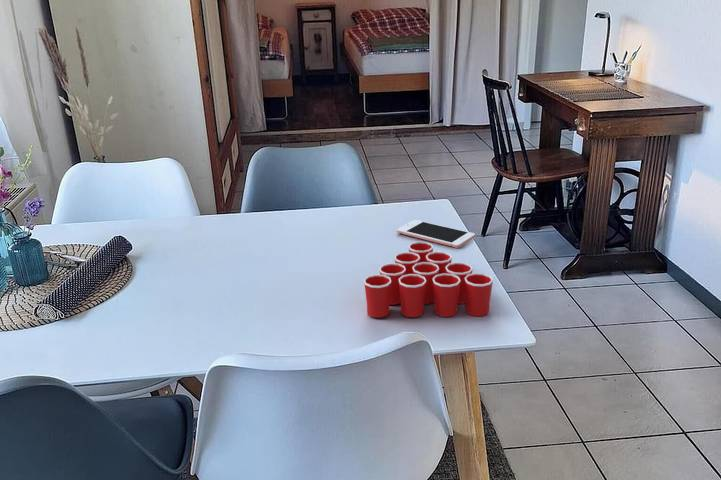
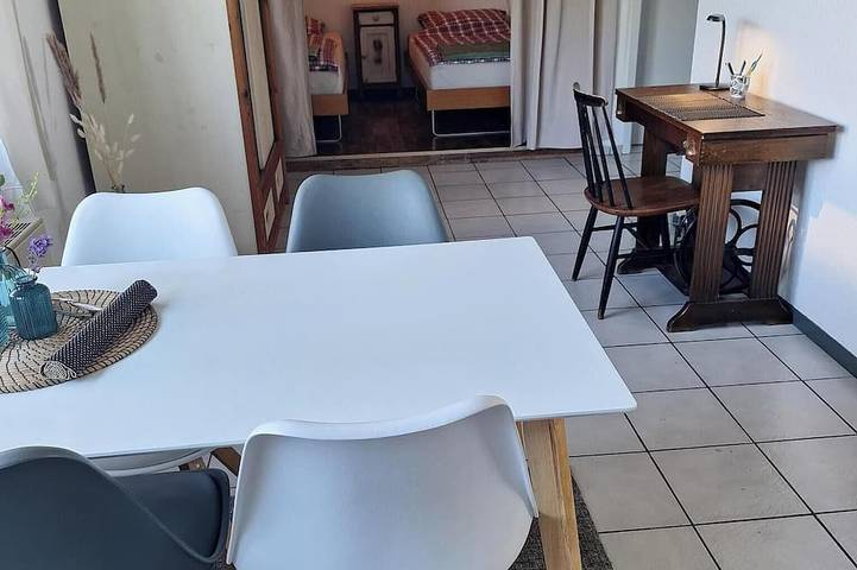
- cell phone [396,219,476,249]
- cup [363,241,494,319]
